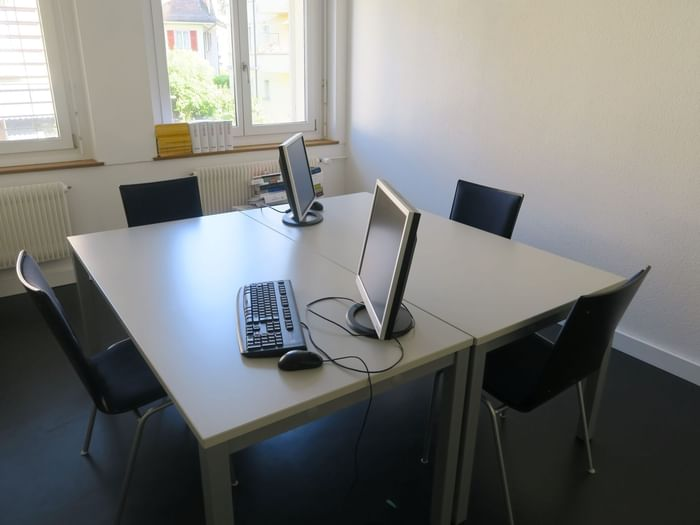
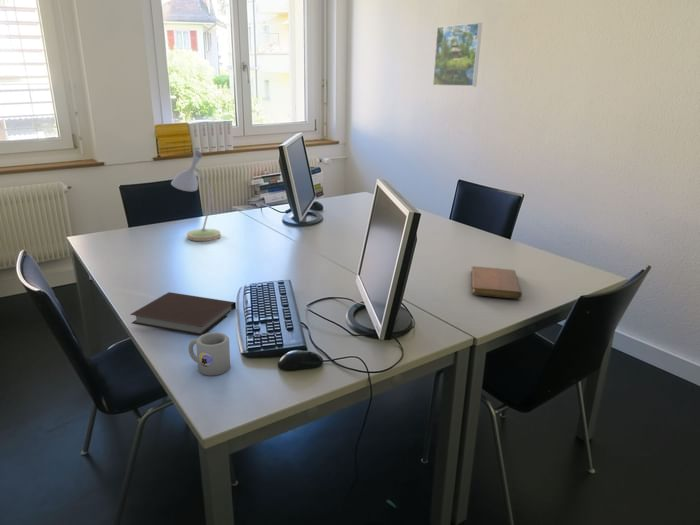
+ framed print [432,22,483,87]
+ mug [187,331,231,376]
+ notebook [470,265,523,300]
+ desk lamp [170,148,222,242]
+ notebook [129,291,237,336]
